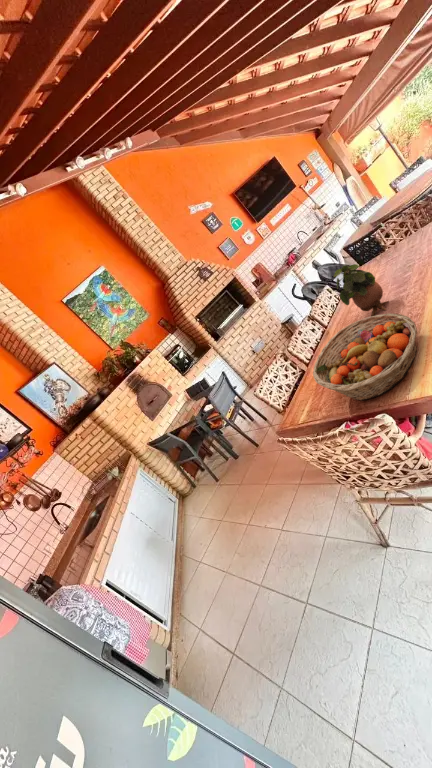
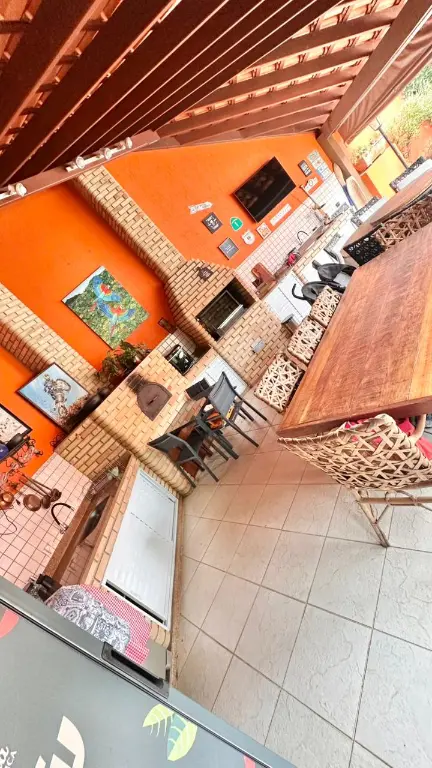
- potted plant [333,263,389,317]
- fruit basket [312,312,418,402]
